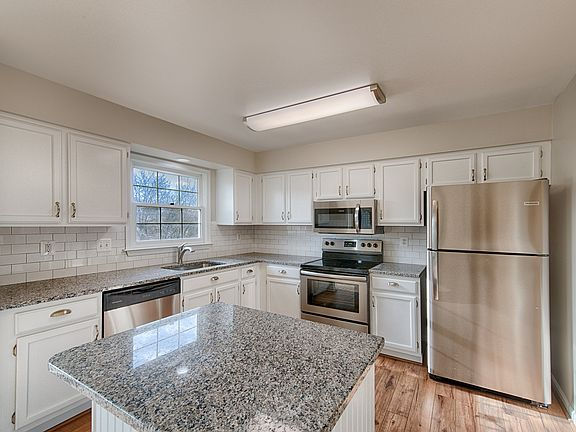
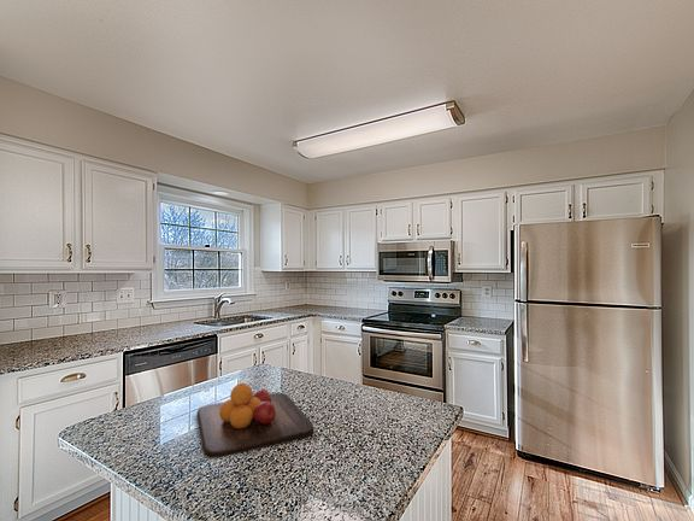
+ chopping board [196,382,314,458]
